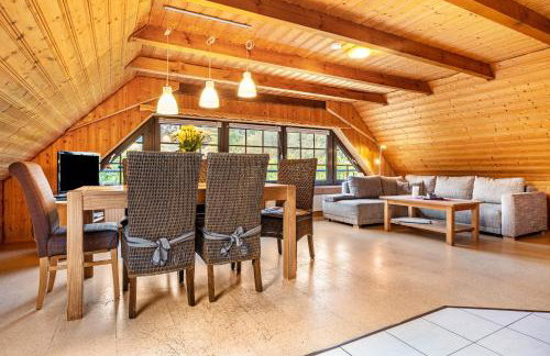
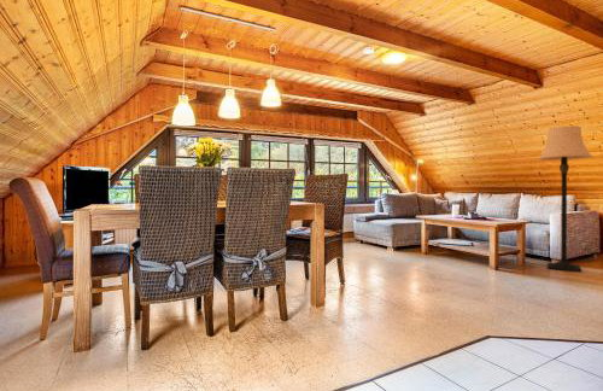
+ lamp [537,124,595,273]
